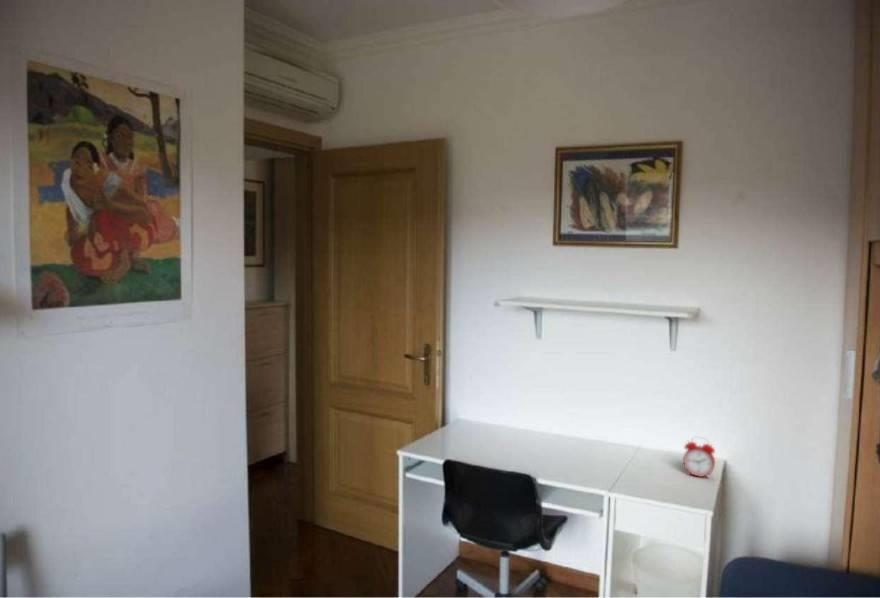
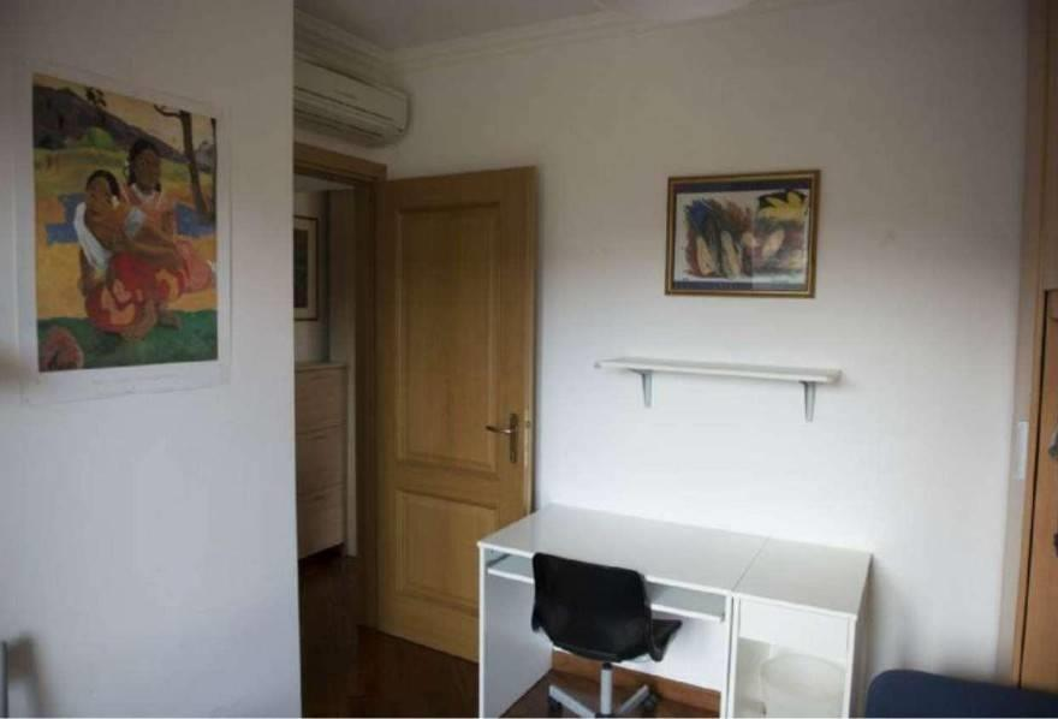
- alarm clock [682,436,716,479]
